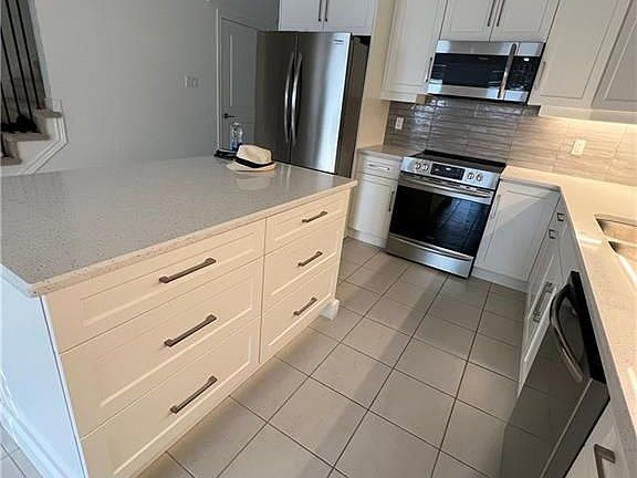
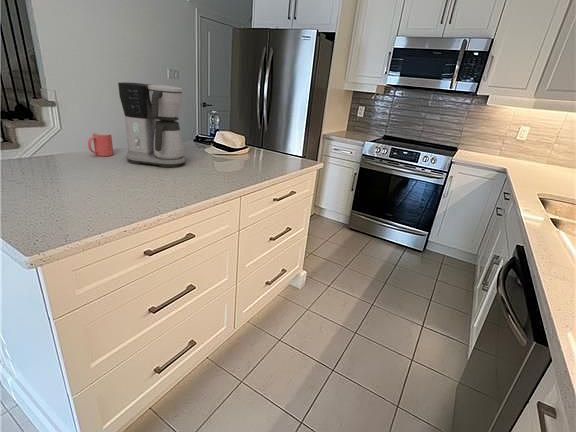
+ mug [87,131,115,157]
+ coffee maker [117,81,186,168]
